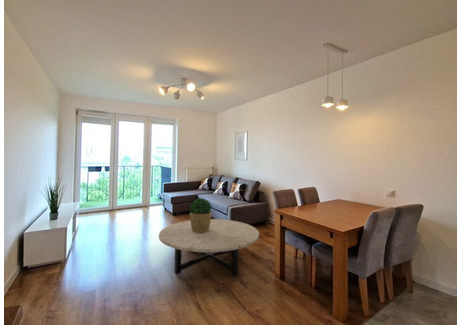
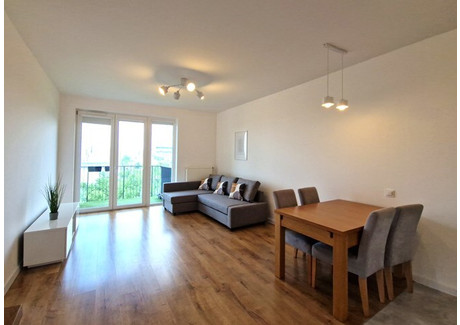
- potted plant [189,197,213,233]
- coffee table [158,218,260,277]
